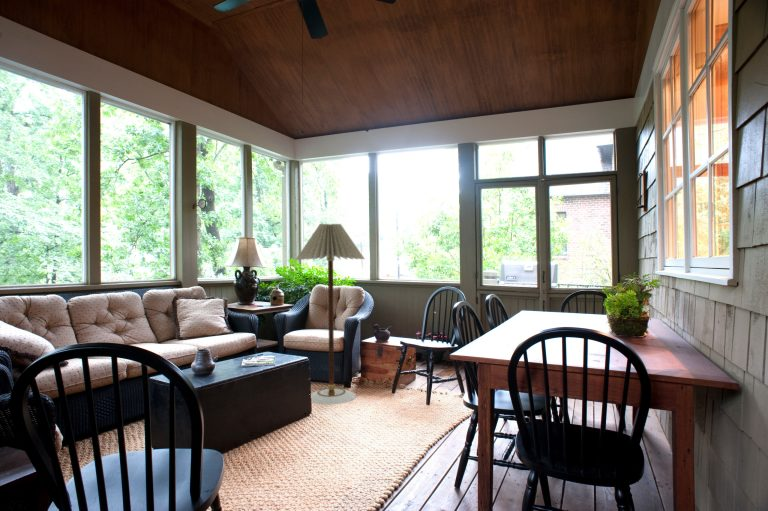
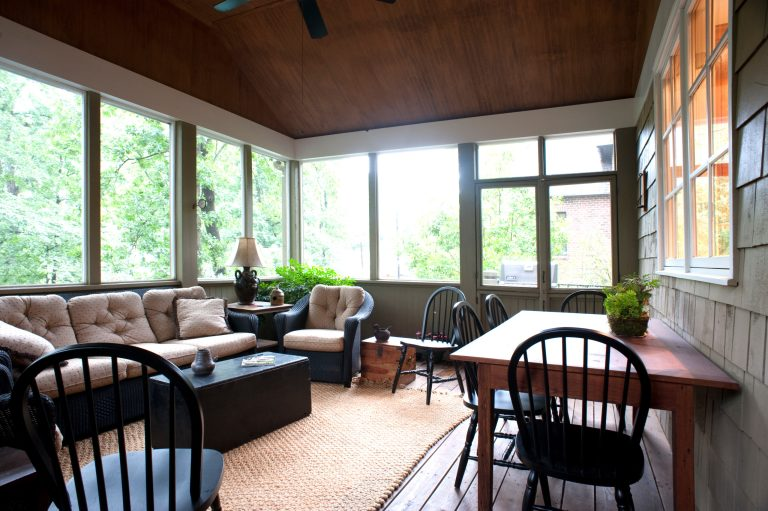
- floor lamp [295,223,366,406]
